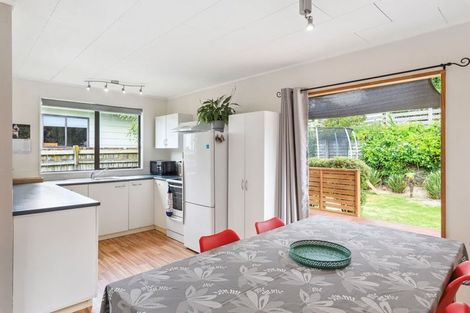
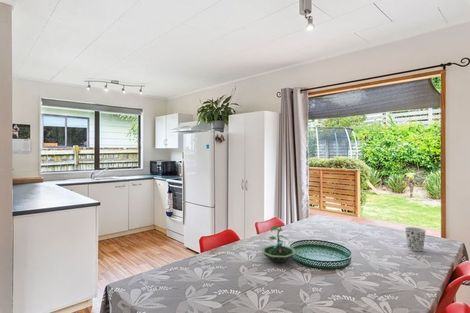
+ cup [404,226,427,252]
+ terrarium [261,223,297,263]
